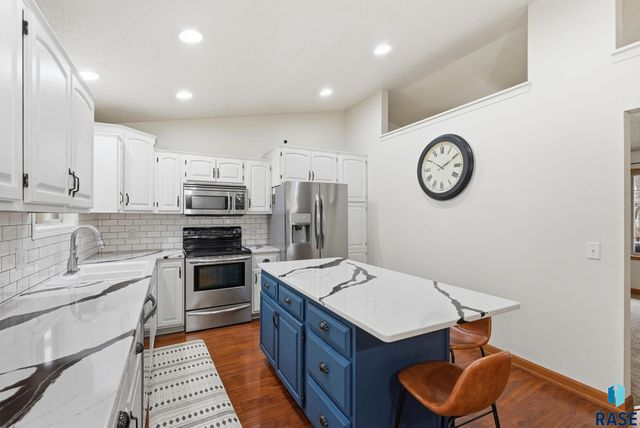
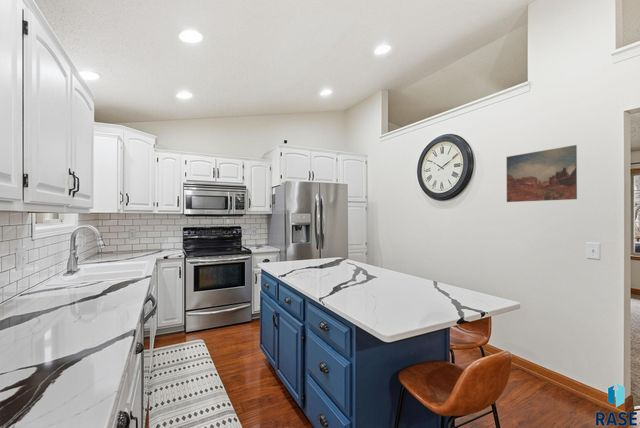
+ wall art [506,144,578,203]
